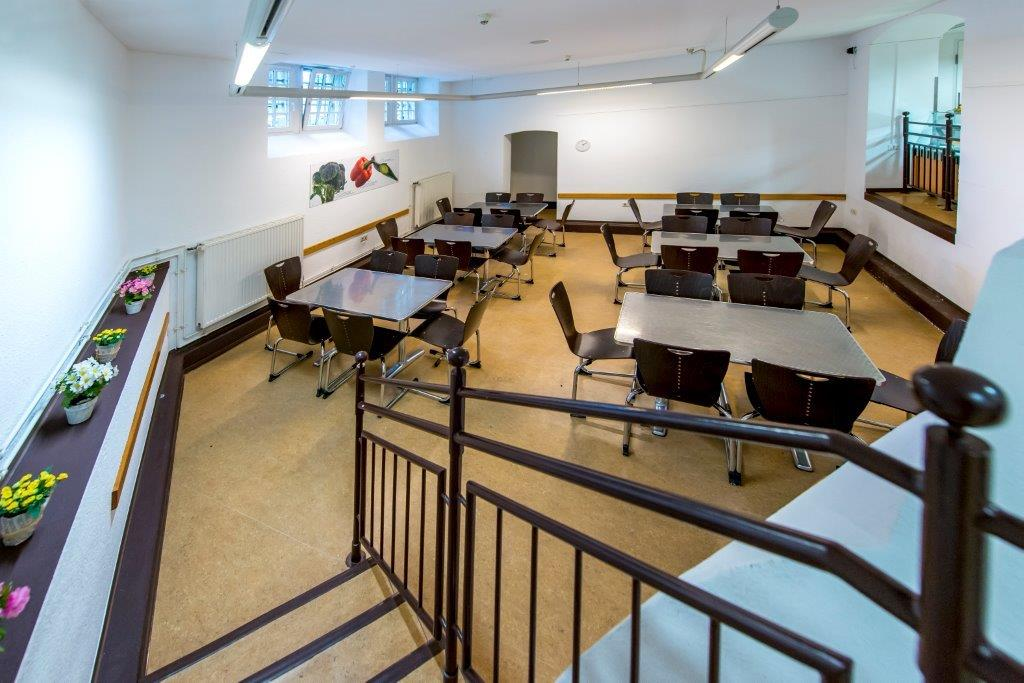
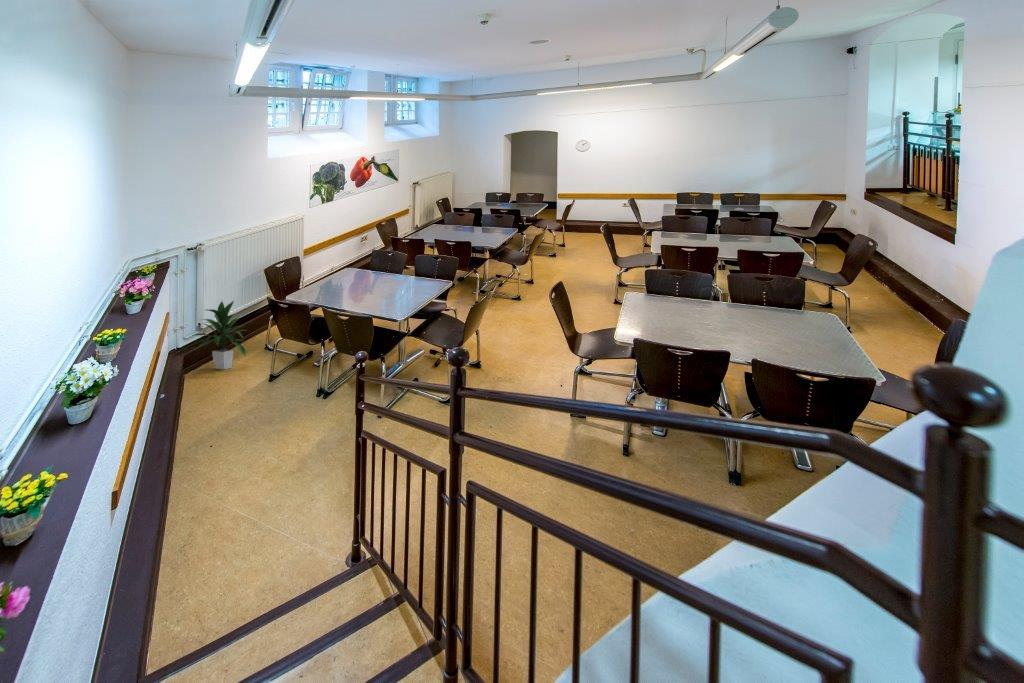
+ indoor plant [188,300,247,371]
